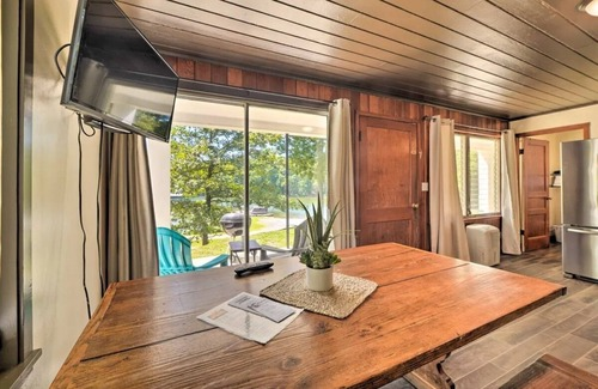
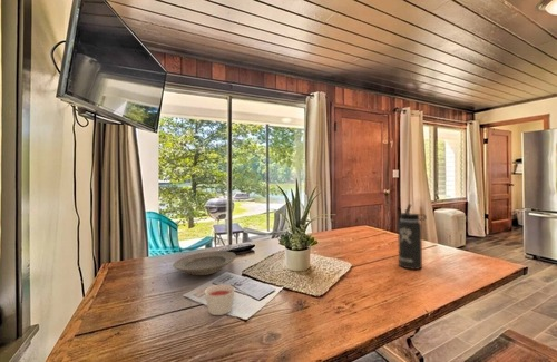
+ plate [172,250,237,276]
+ thermos bottle [397,203,428,271]
+ candle [204,283,236,316]
